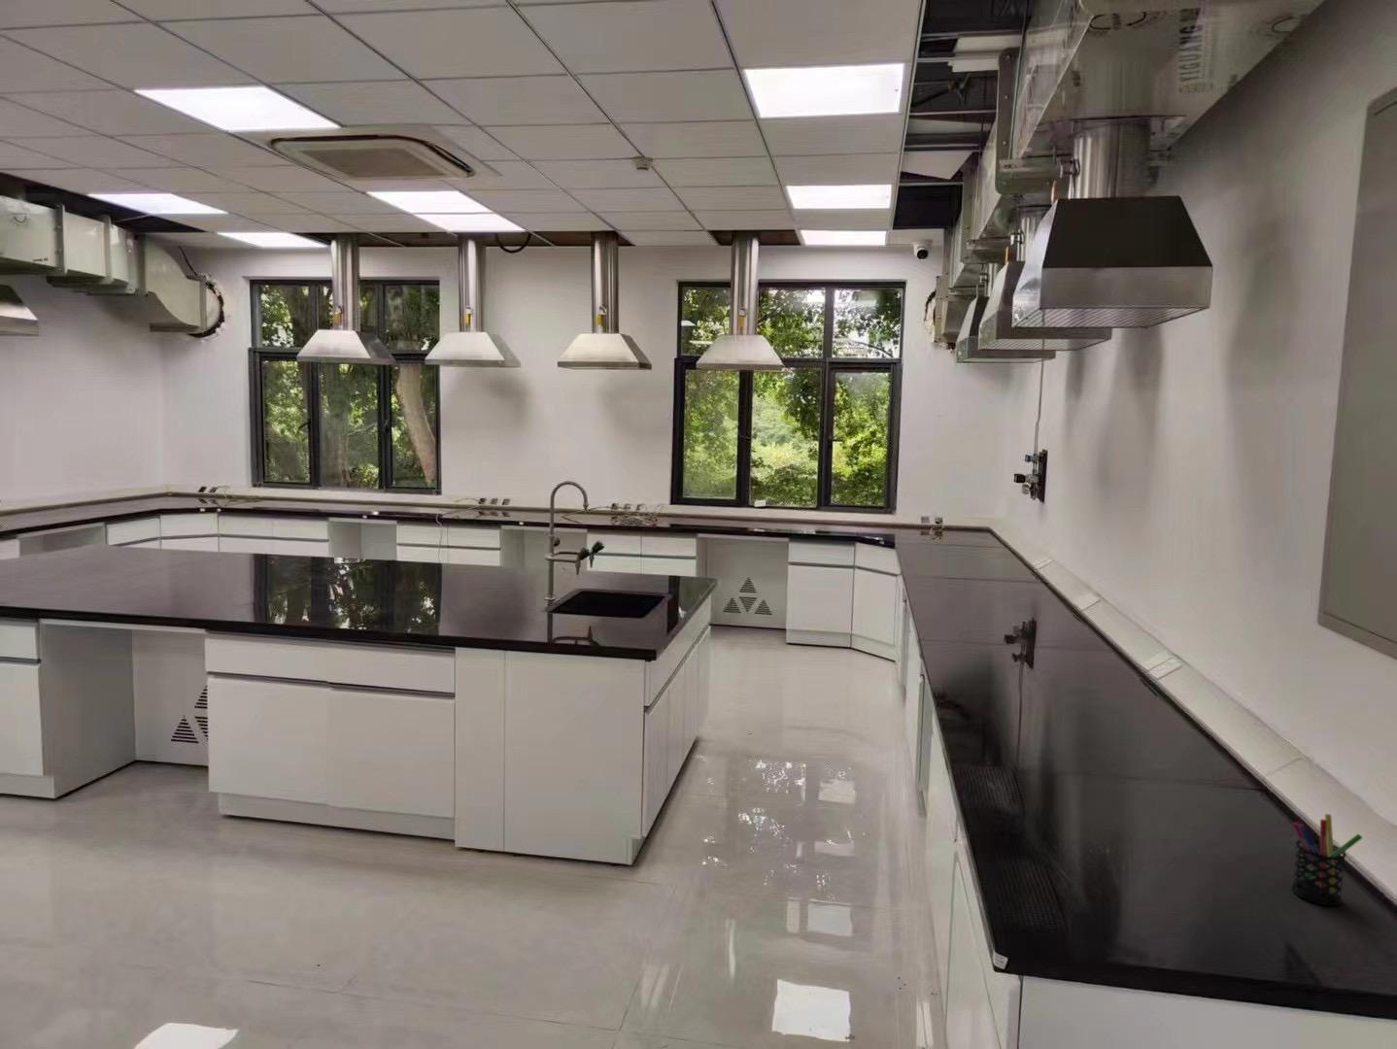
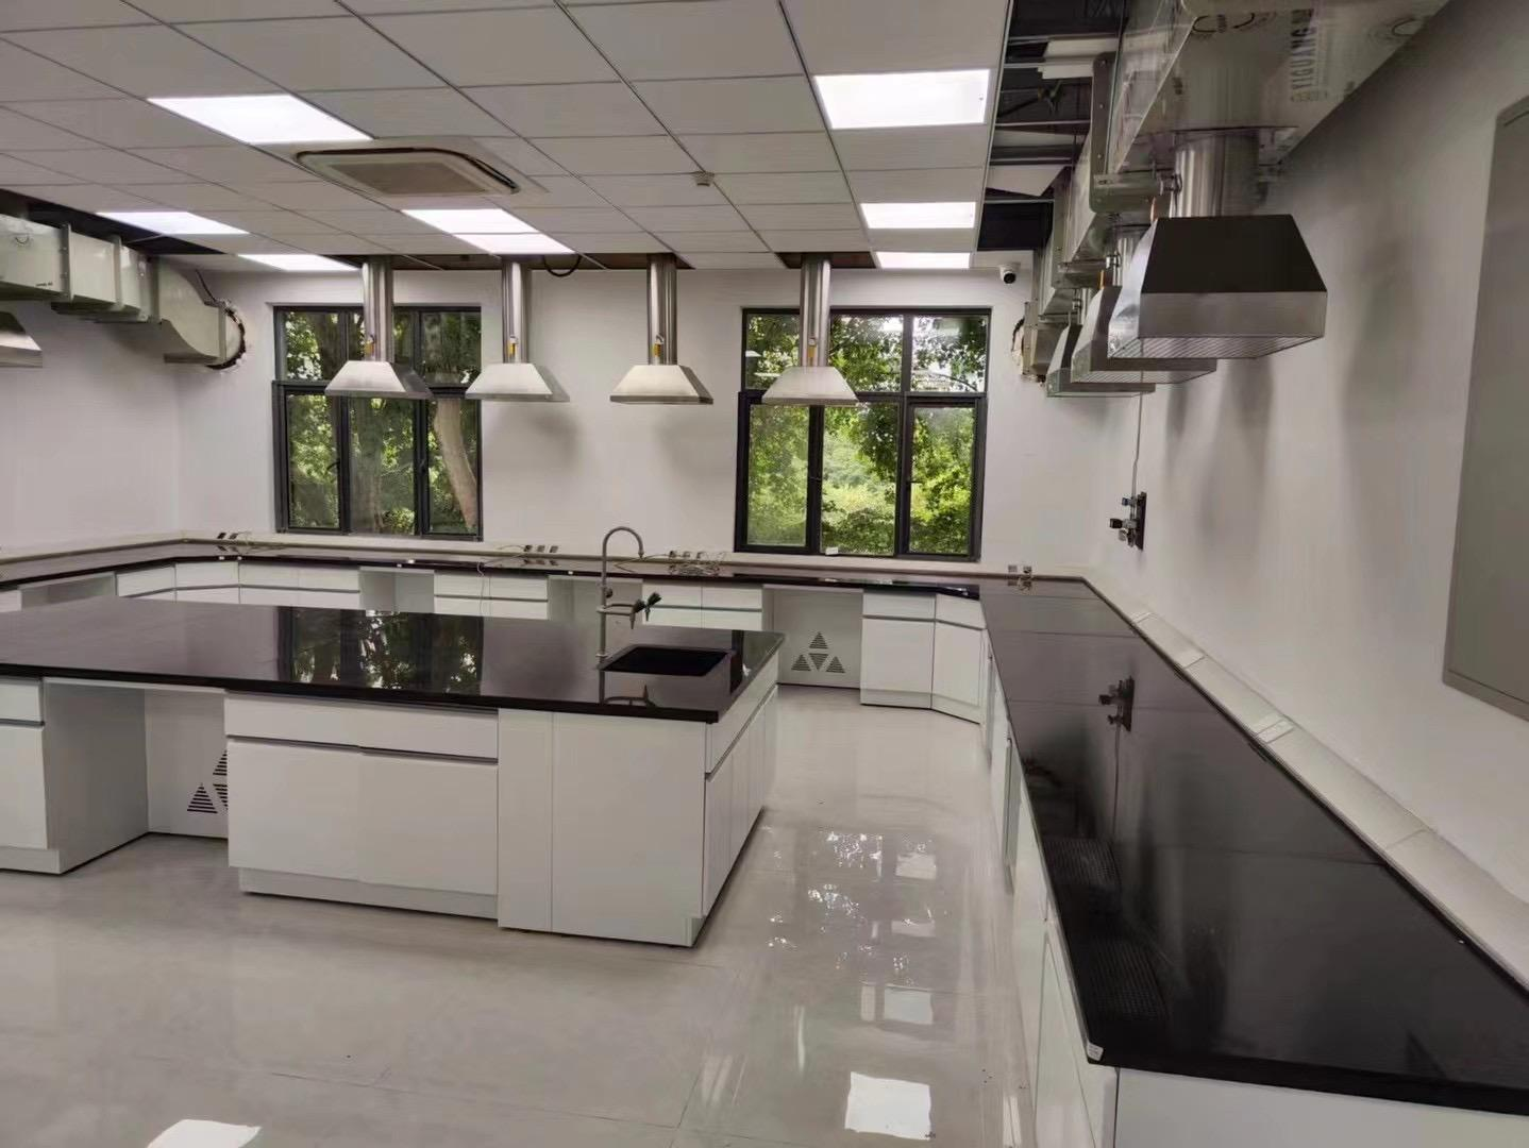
- pen holder [1291,813,1363,906]
